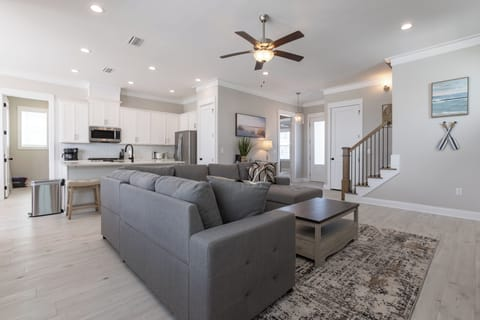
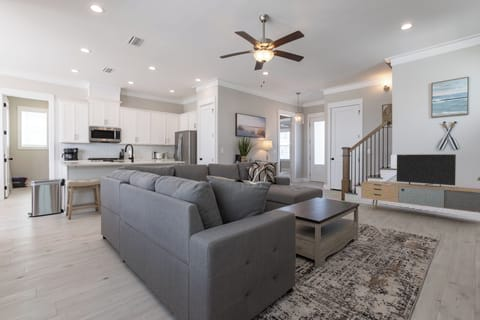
+ media console [360,153,480,214]
